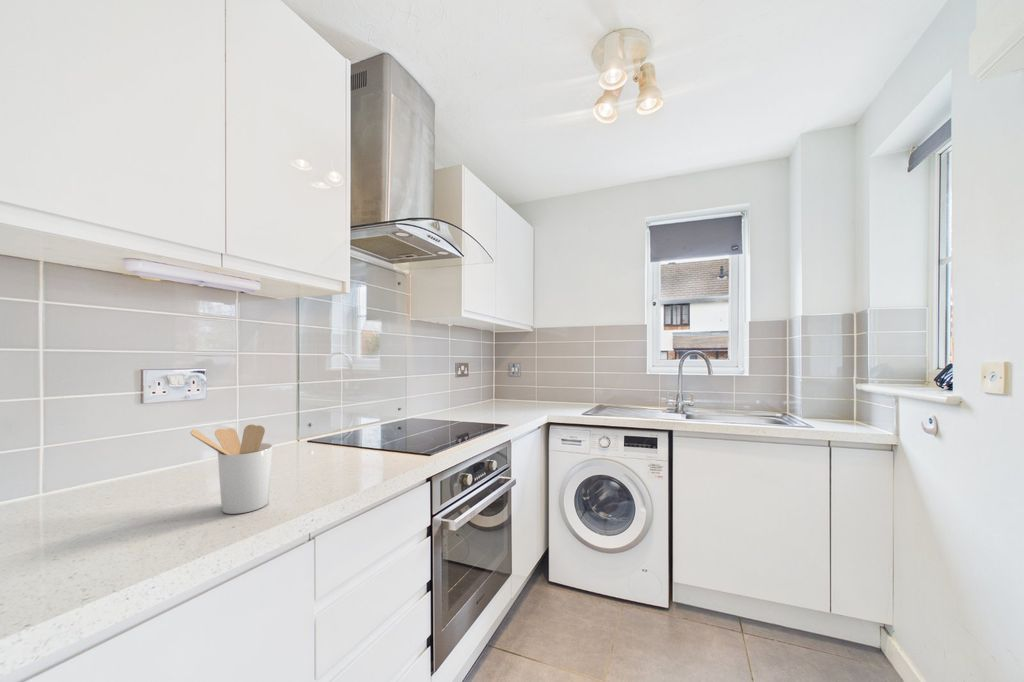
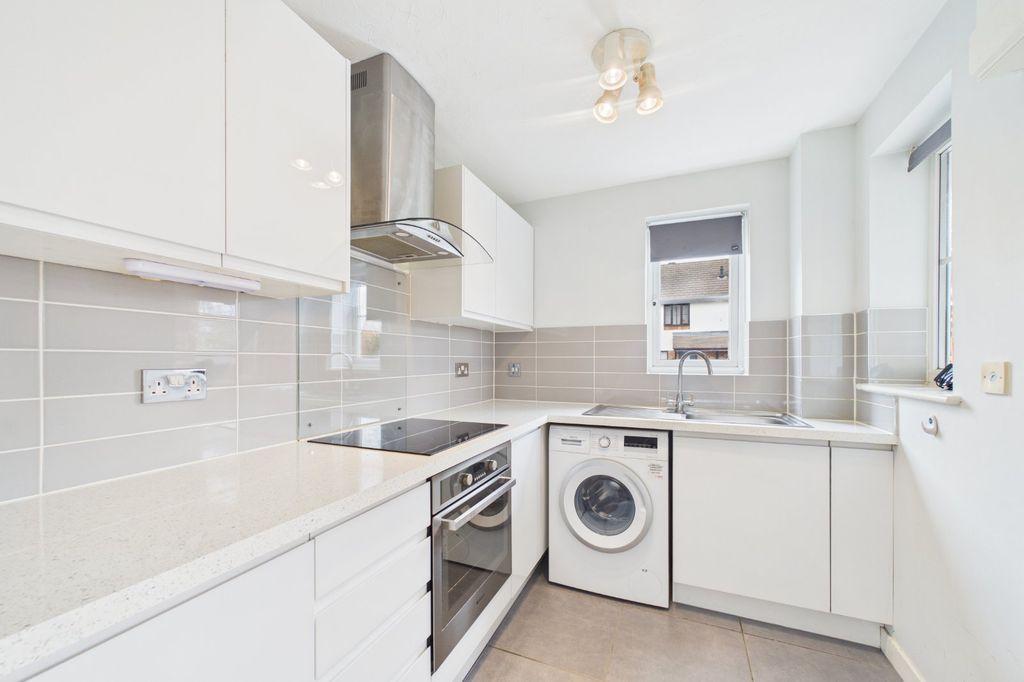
- utensil holder [189,423,274,515]
